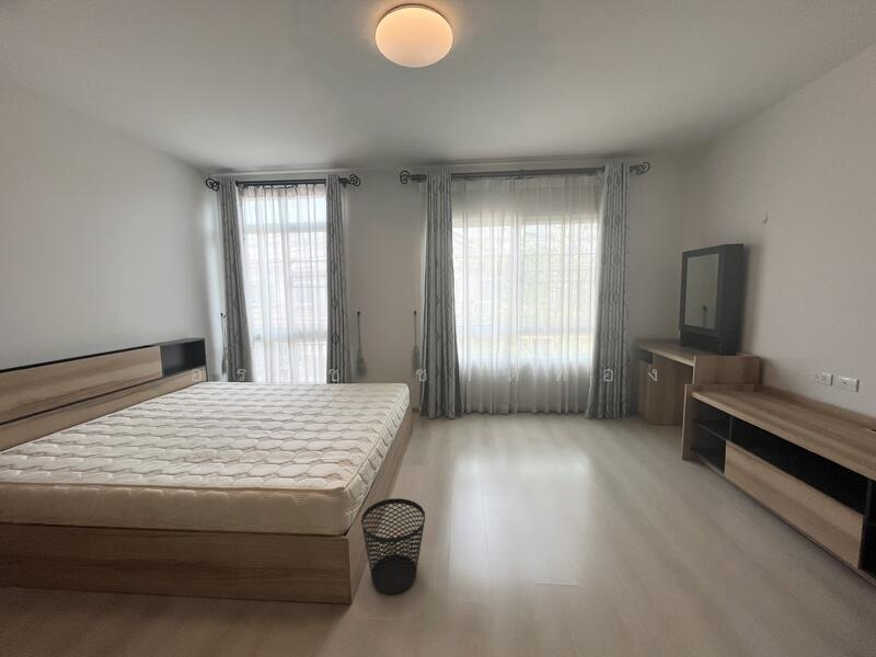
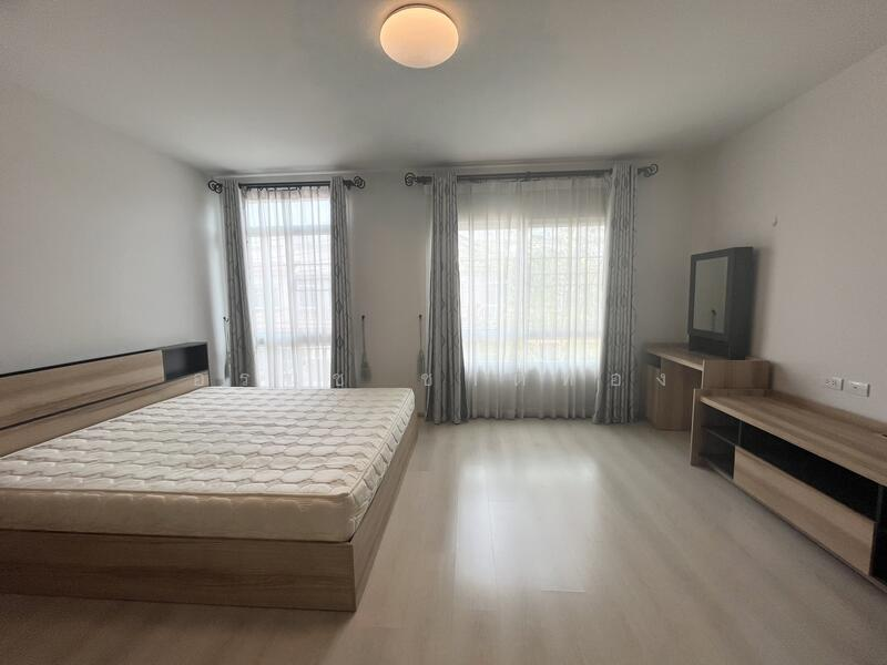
- wastebasket [360,497,426,596]
